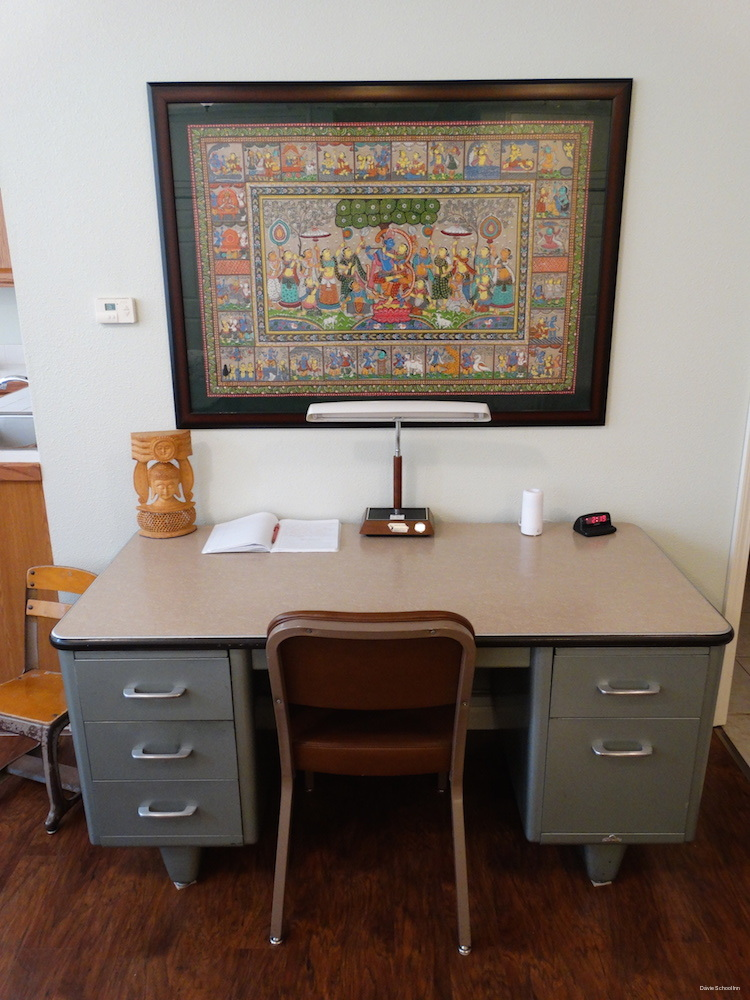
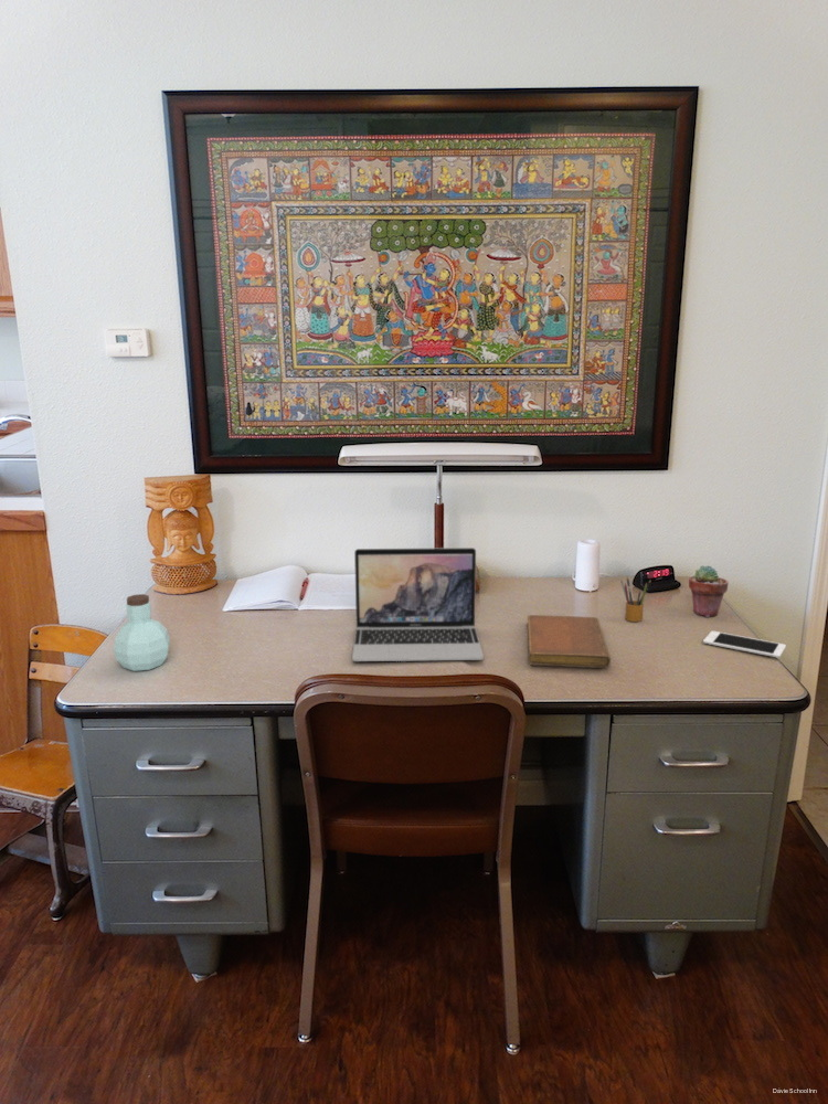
+ potted succulent [688,564,729,618]
+ notebook [527,614,612,669]
+ jar [113,593,171,672]
+ pencil box [620,576,652,623]
+ cell phone [702,630,787,659]
+ laptop [351,546,485,662]
